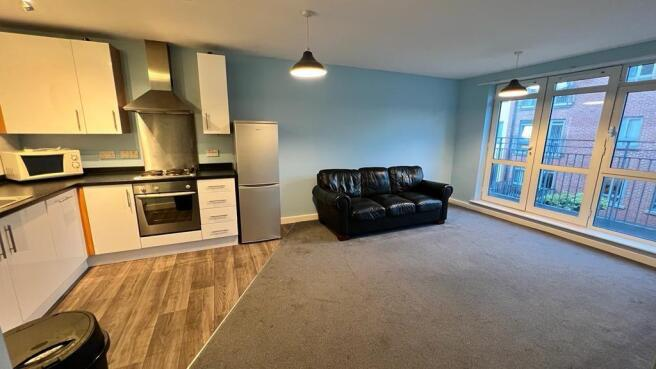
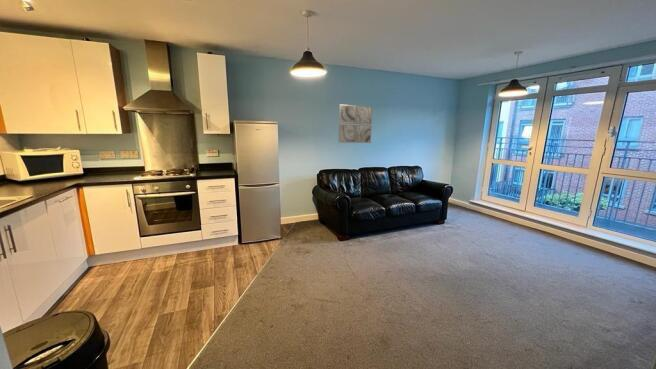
+ wall art [338,103,373,144]
